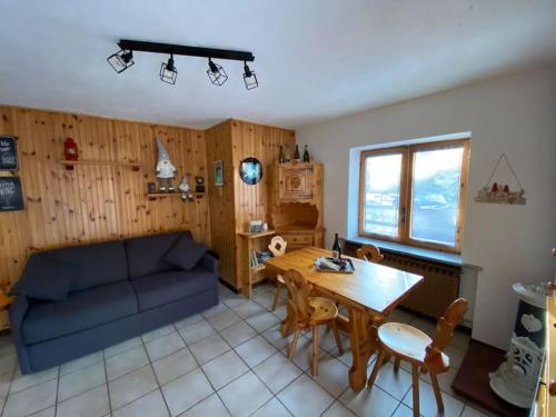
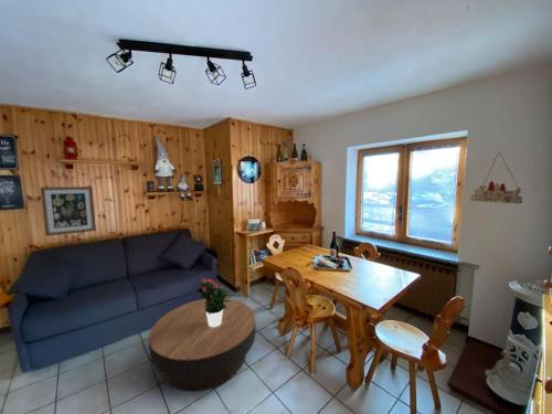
+ coffee table [148,298,257,392]
+ wall art [40,185,97,237]
+ potted flower [193,278,233,327]
